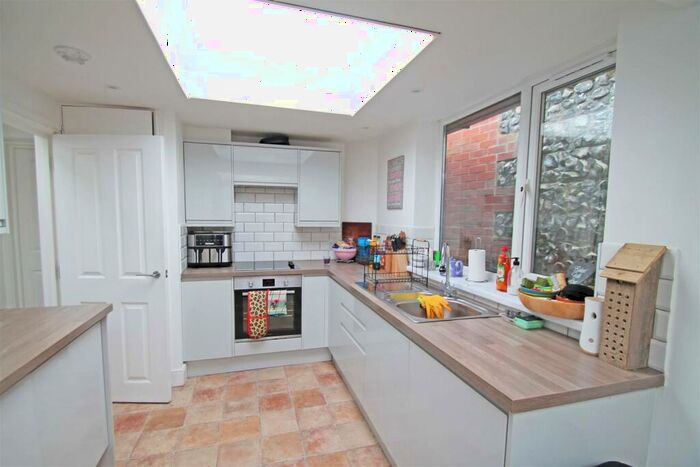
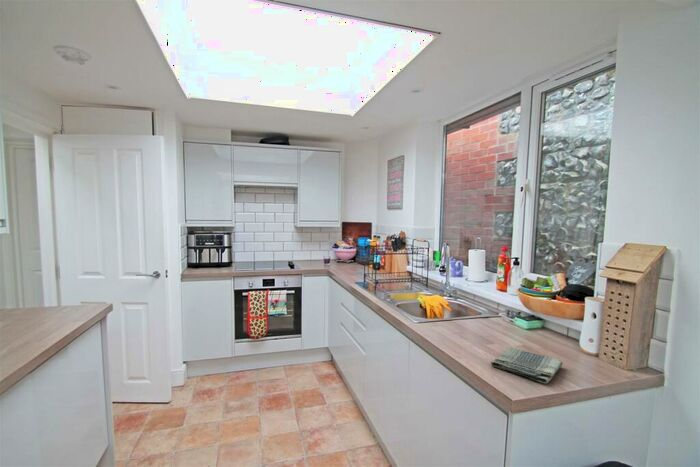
+ dish towel [490,346,564,384]
